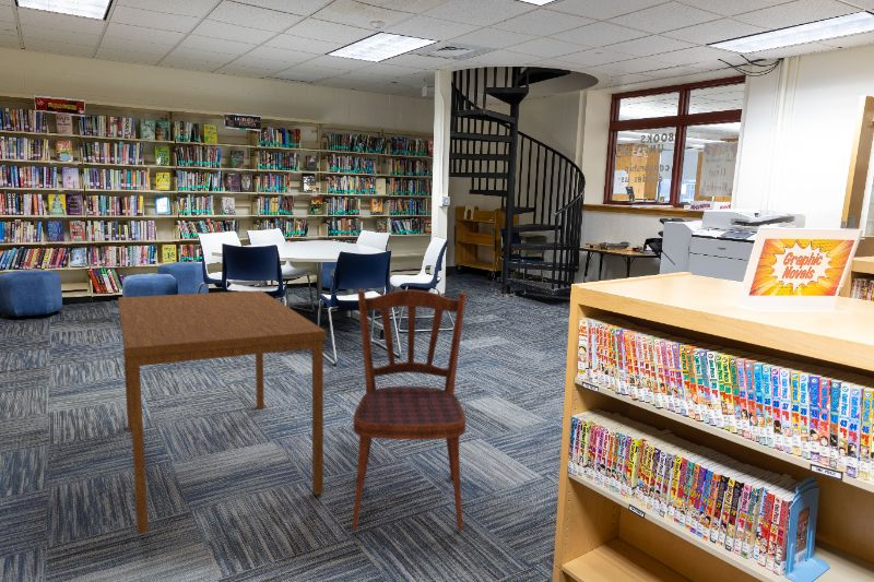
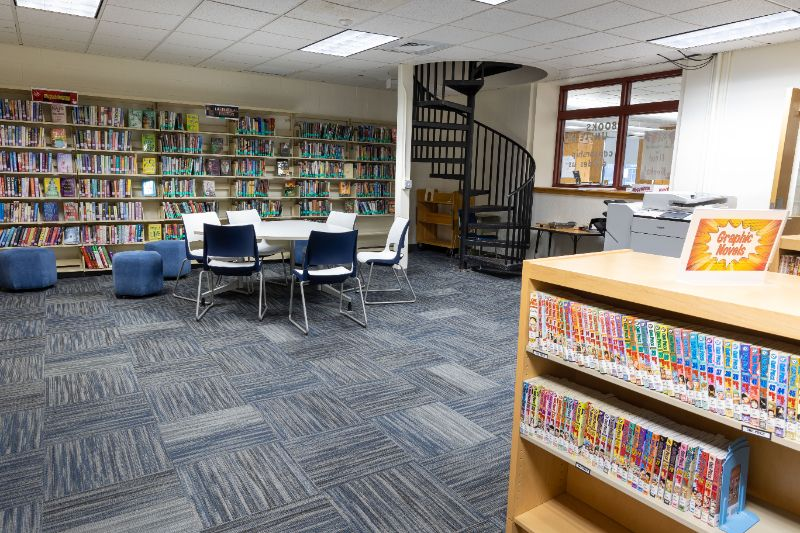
- dining table [117,289,328,535]
- dining chair [352,288,468,531]
